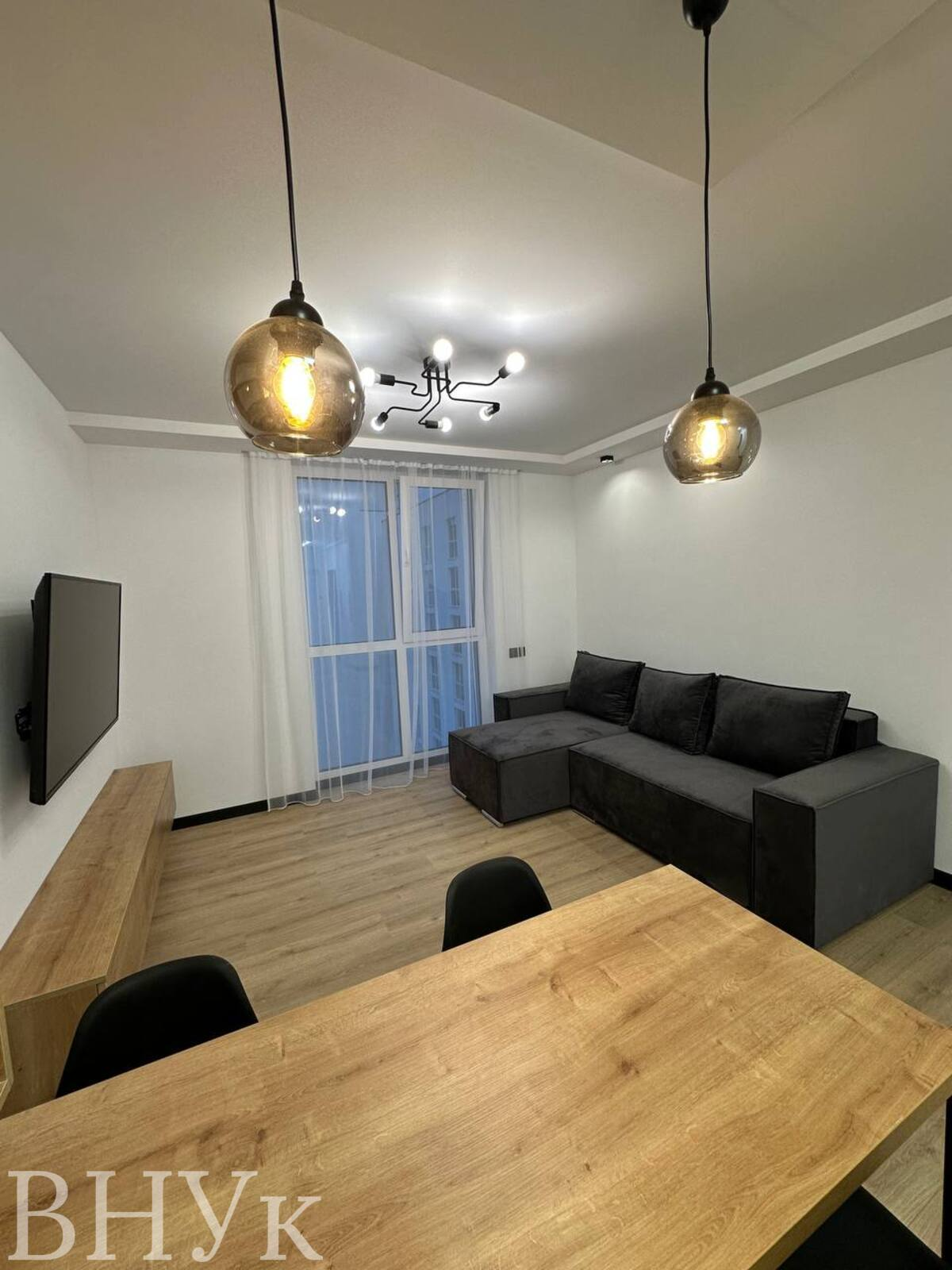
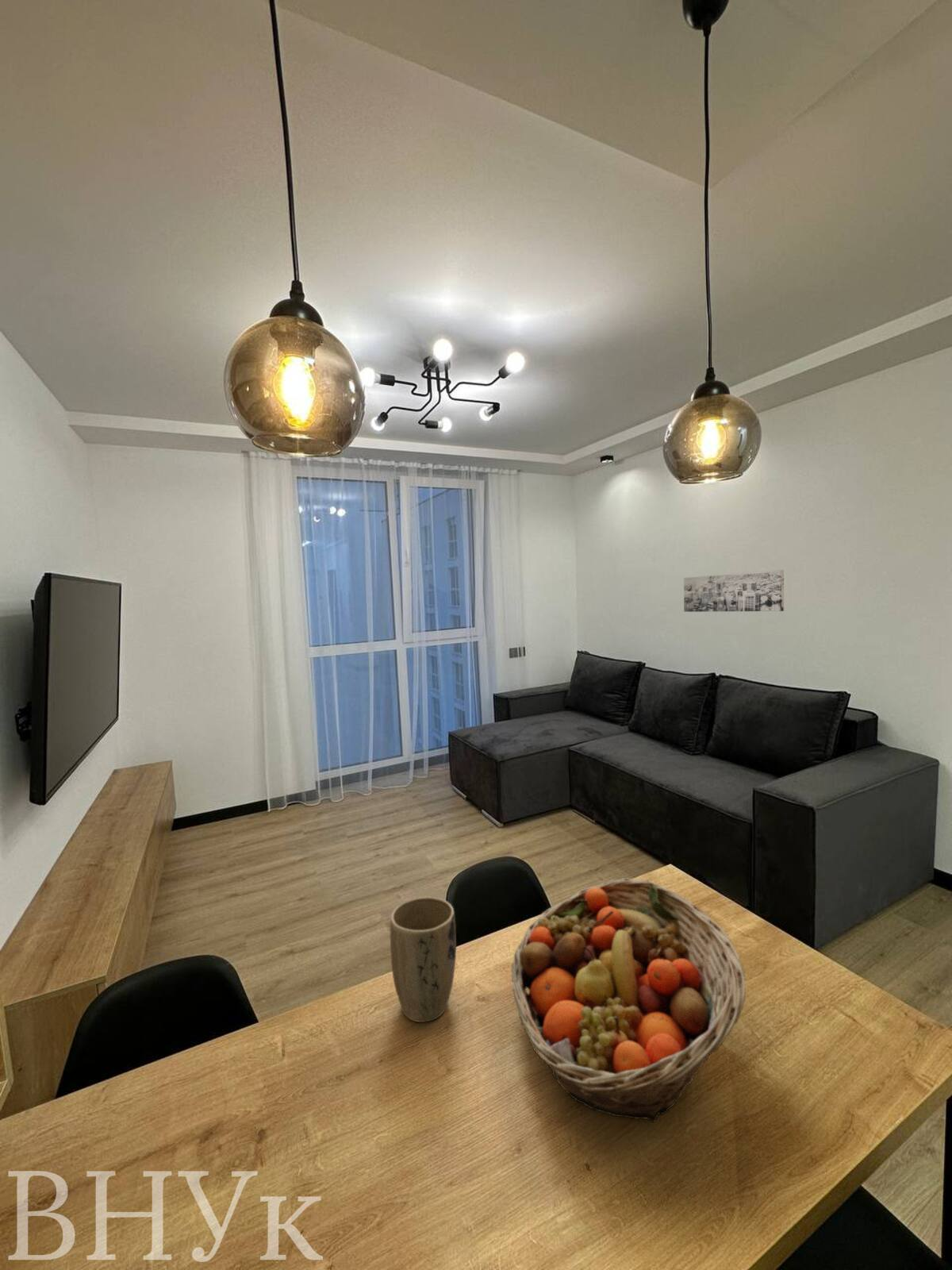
+ wall art [683,569,785,613]
+ plant pot [390,896,457,1023]
+ fruit basket [511,877,746,1123]
